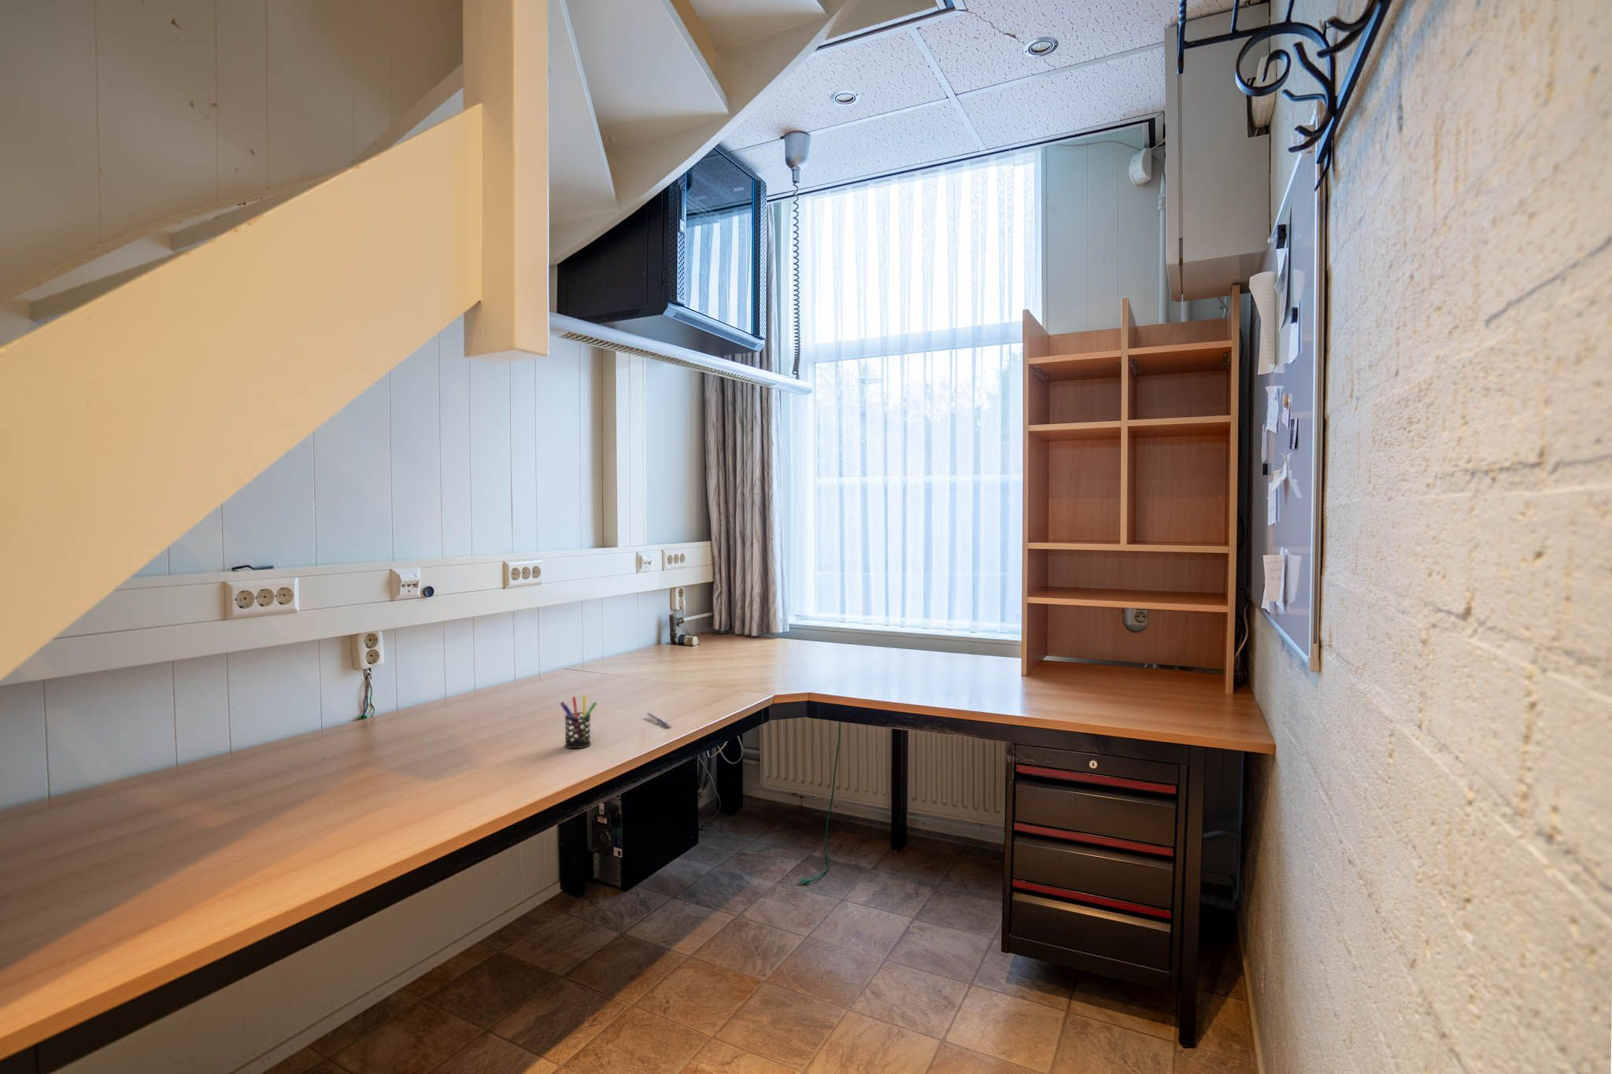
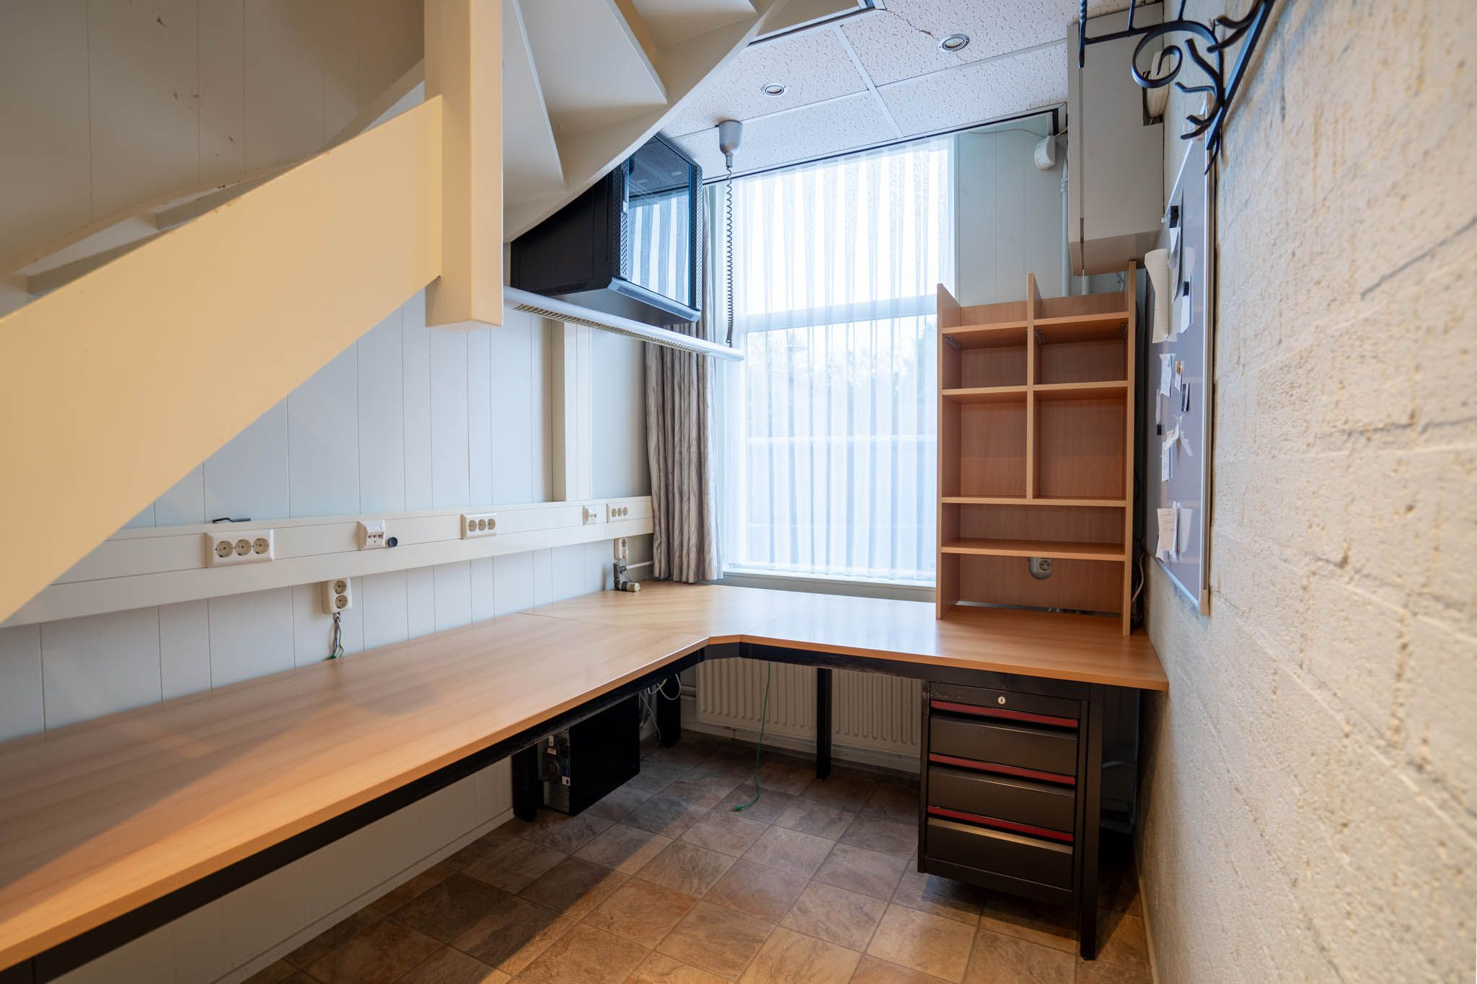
- pen holder [559,695,597,749]
- pen [646,712,674,729]
